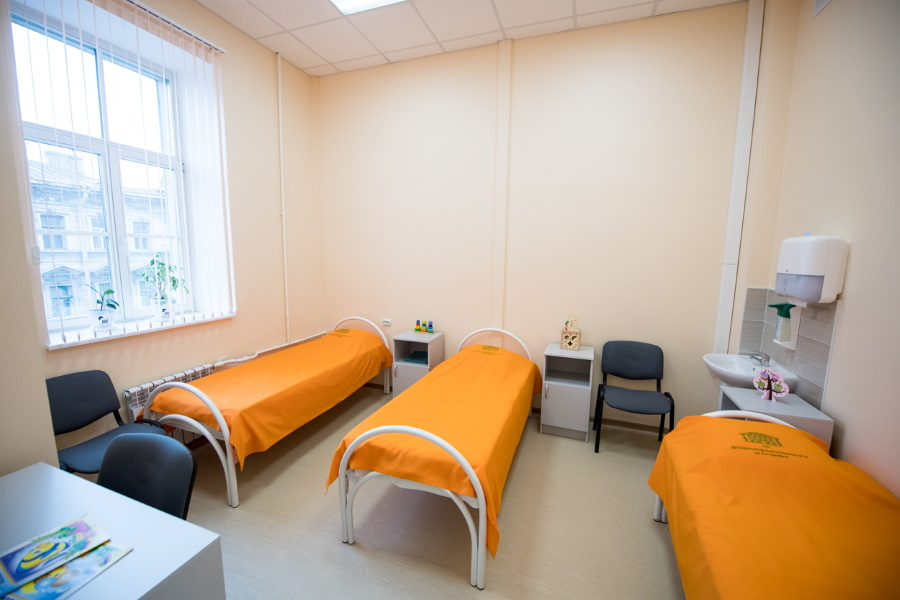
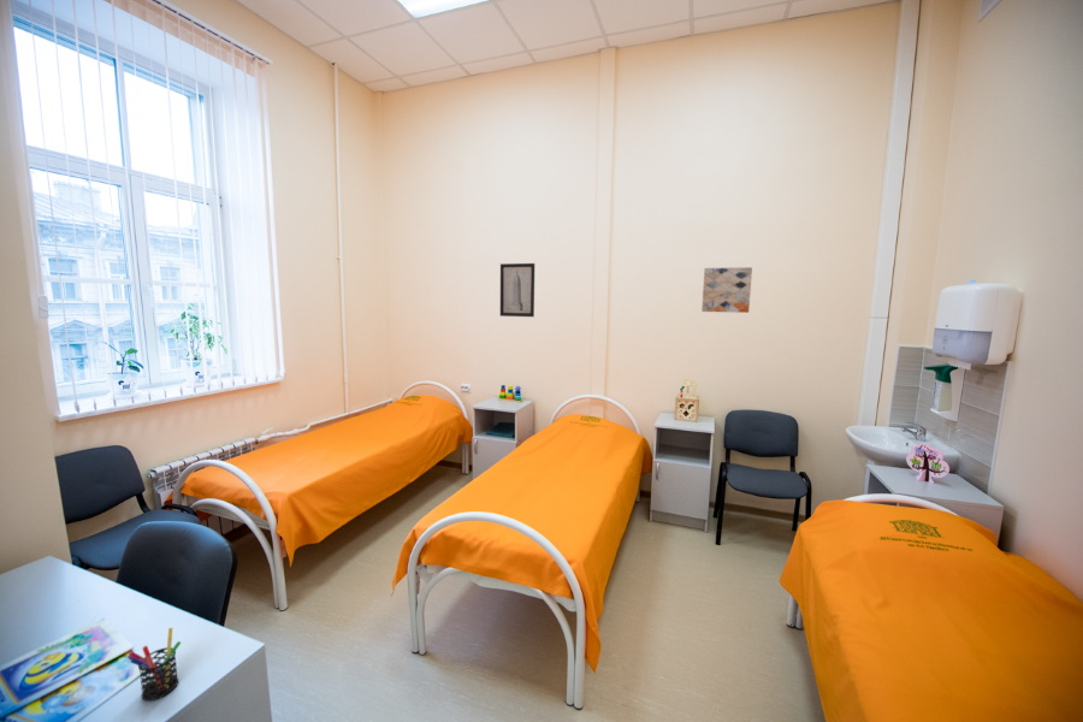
+ pen holder [126,627,182,702]
+ wall art [700,266,753,314]
+ wall art [499,262,535,318]
